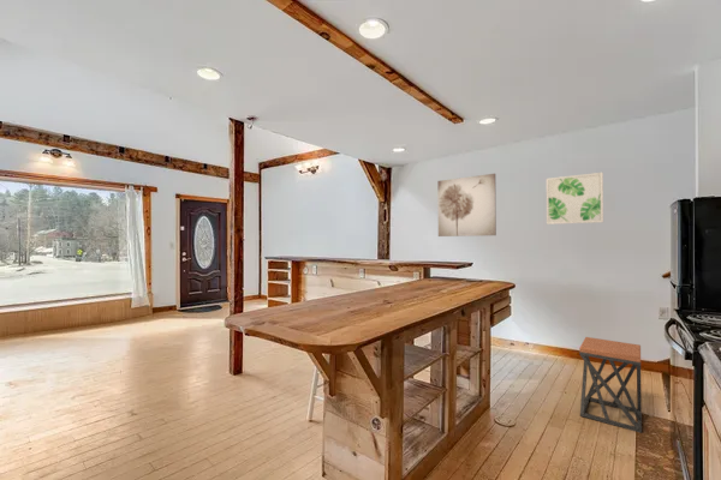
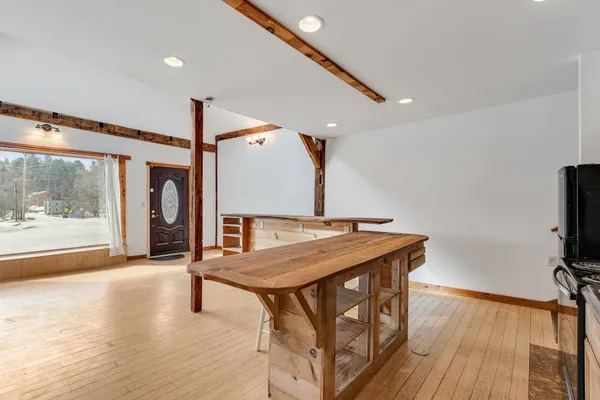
- wall art [546,172,604,226]
- stool [578,336,643,434]
- wall art [436,173,497,238]
